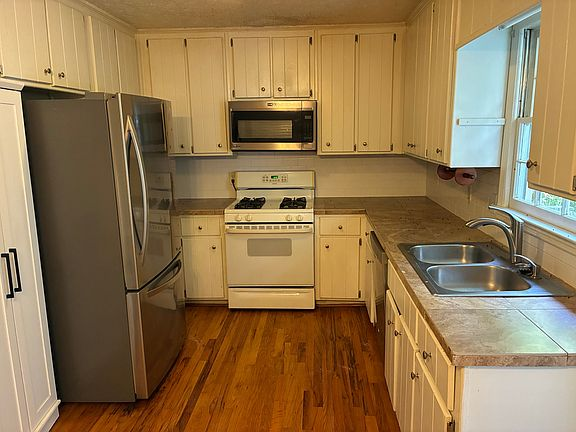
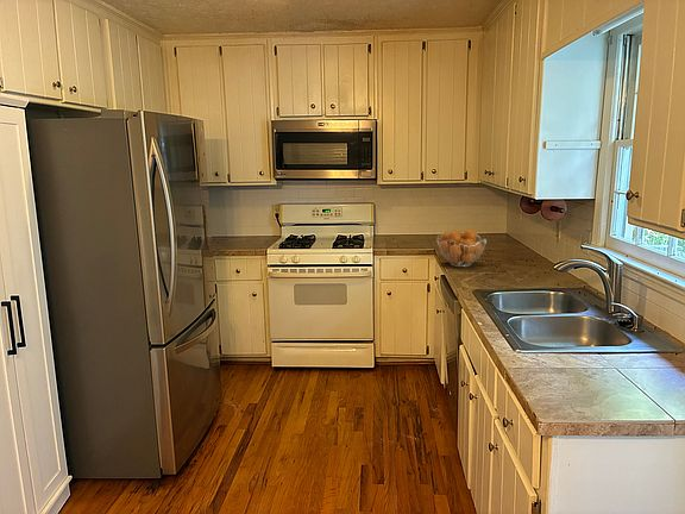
+ fruit basket [436,228,488,268]
